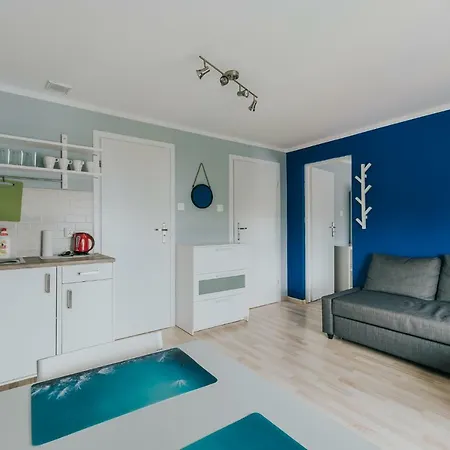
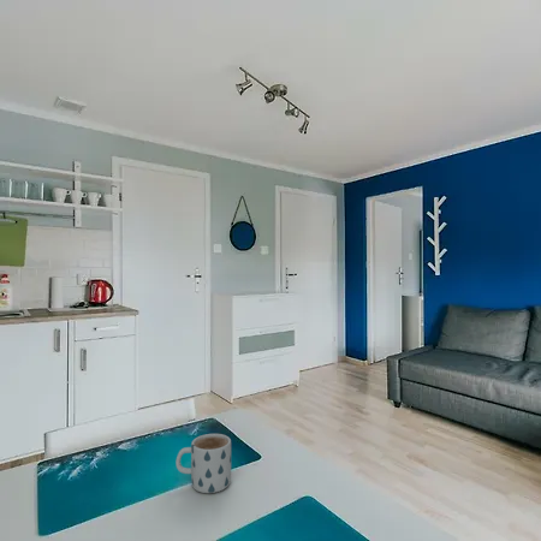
+ mug [174,433,232,494]
